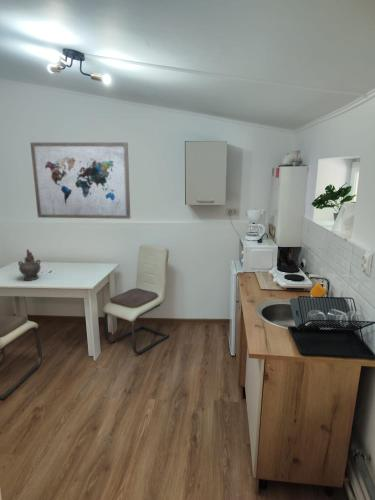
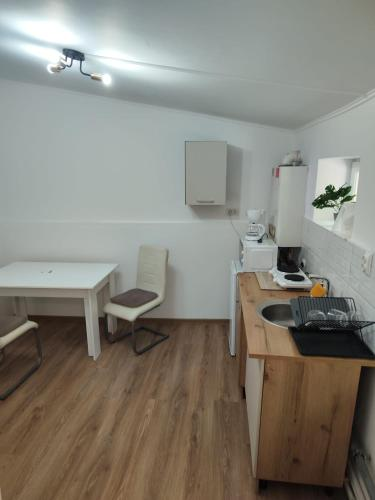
- wall art [29,142,131,220]
- ceremonial vessel [17,248,42,281]
